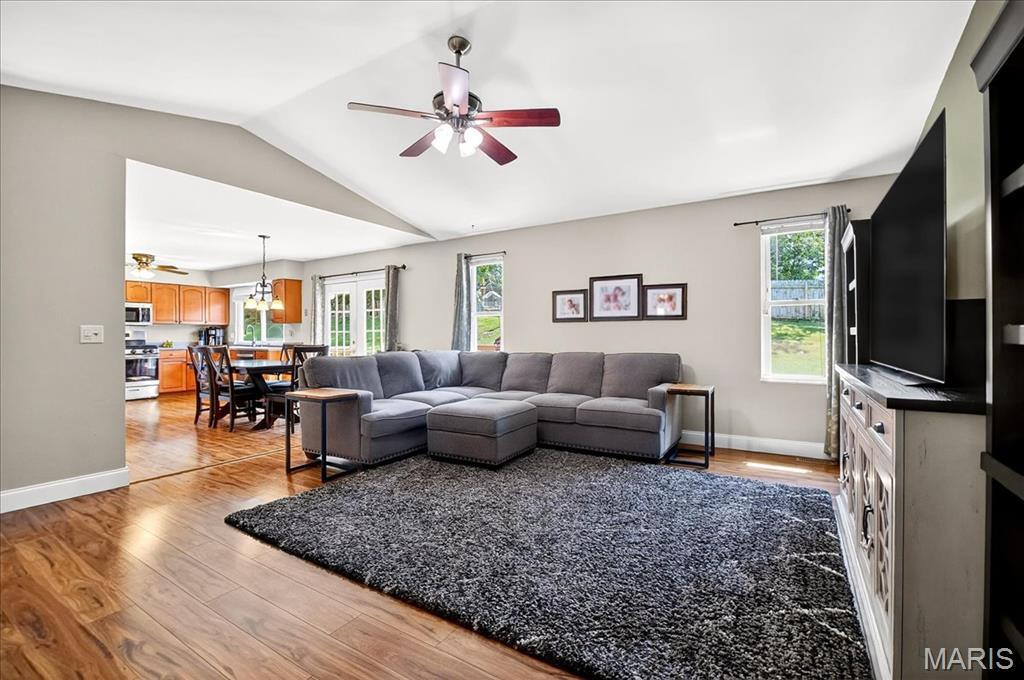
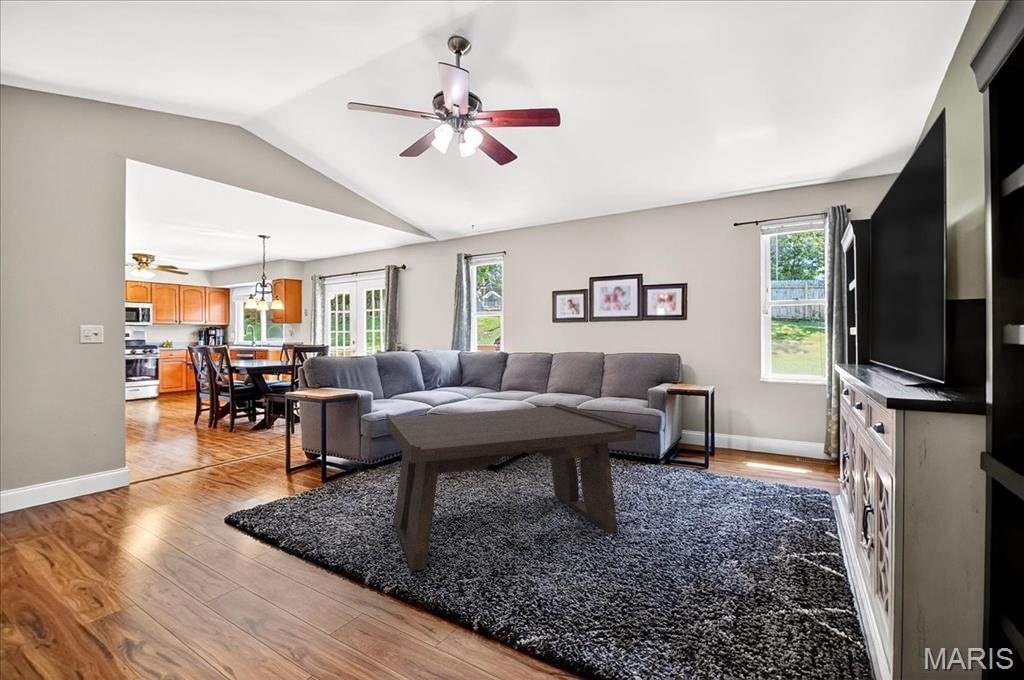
+ coffee table [385,402,637,572]
